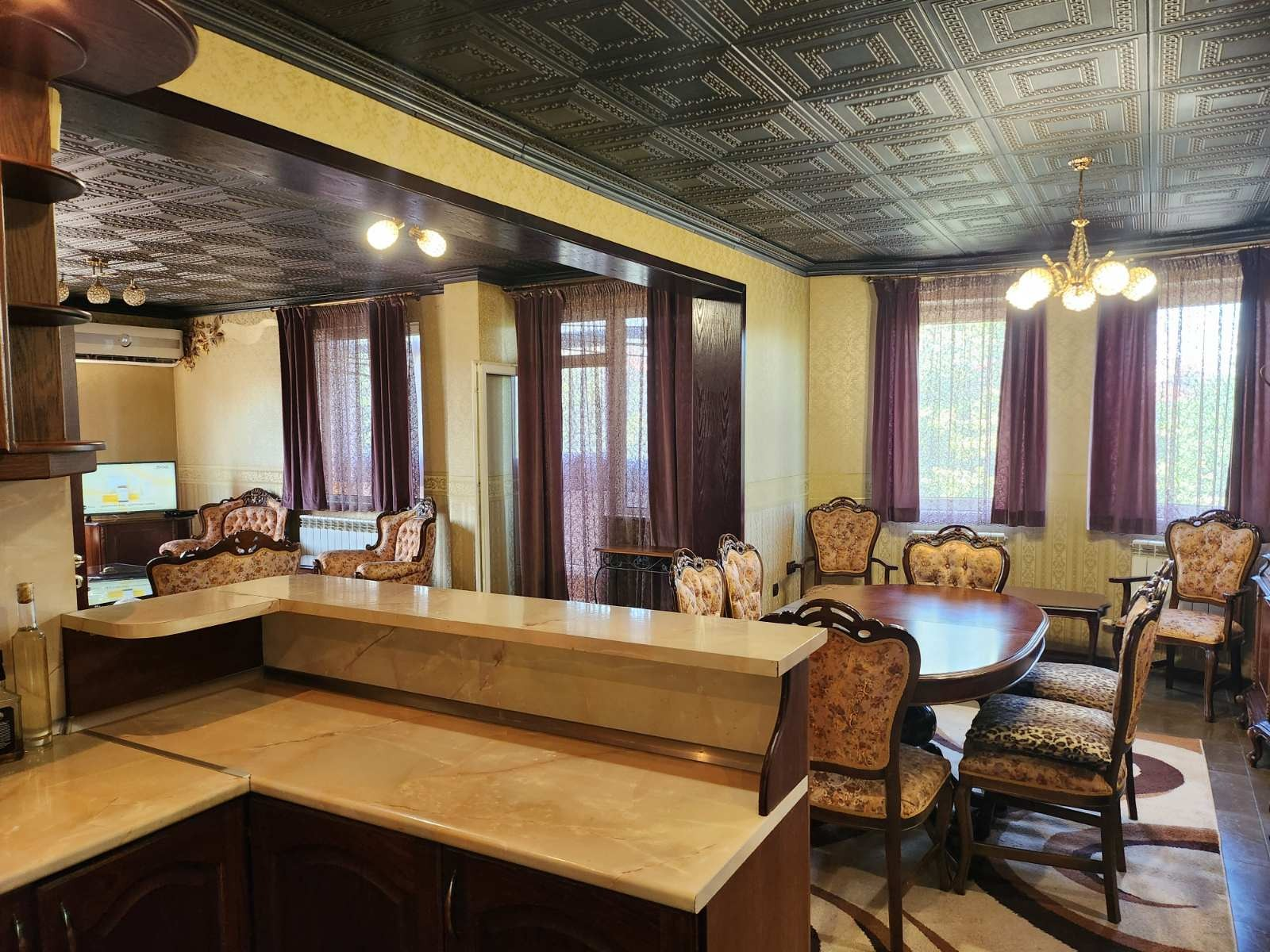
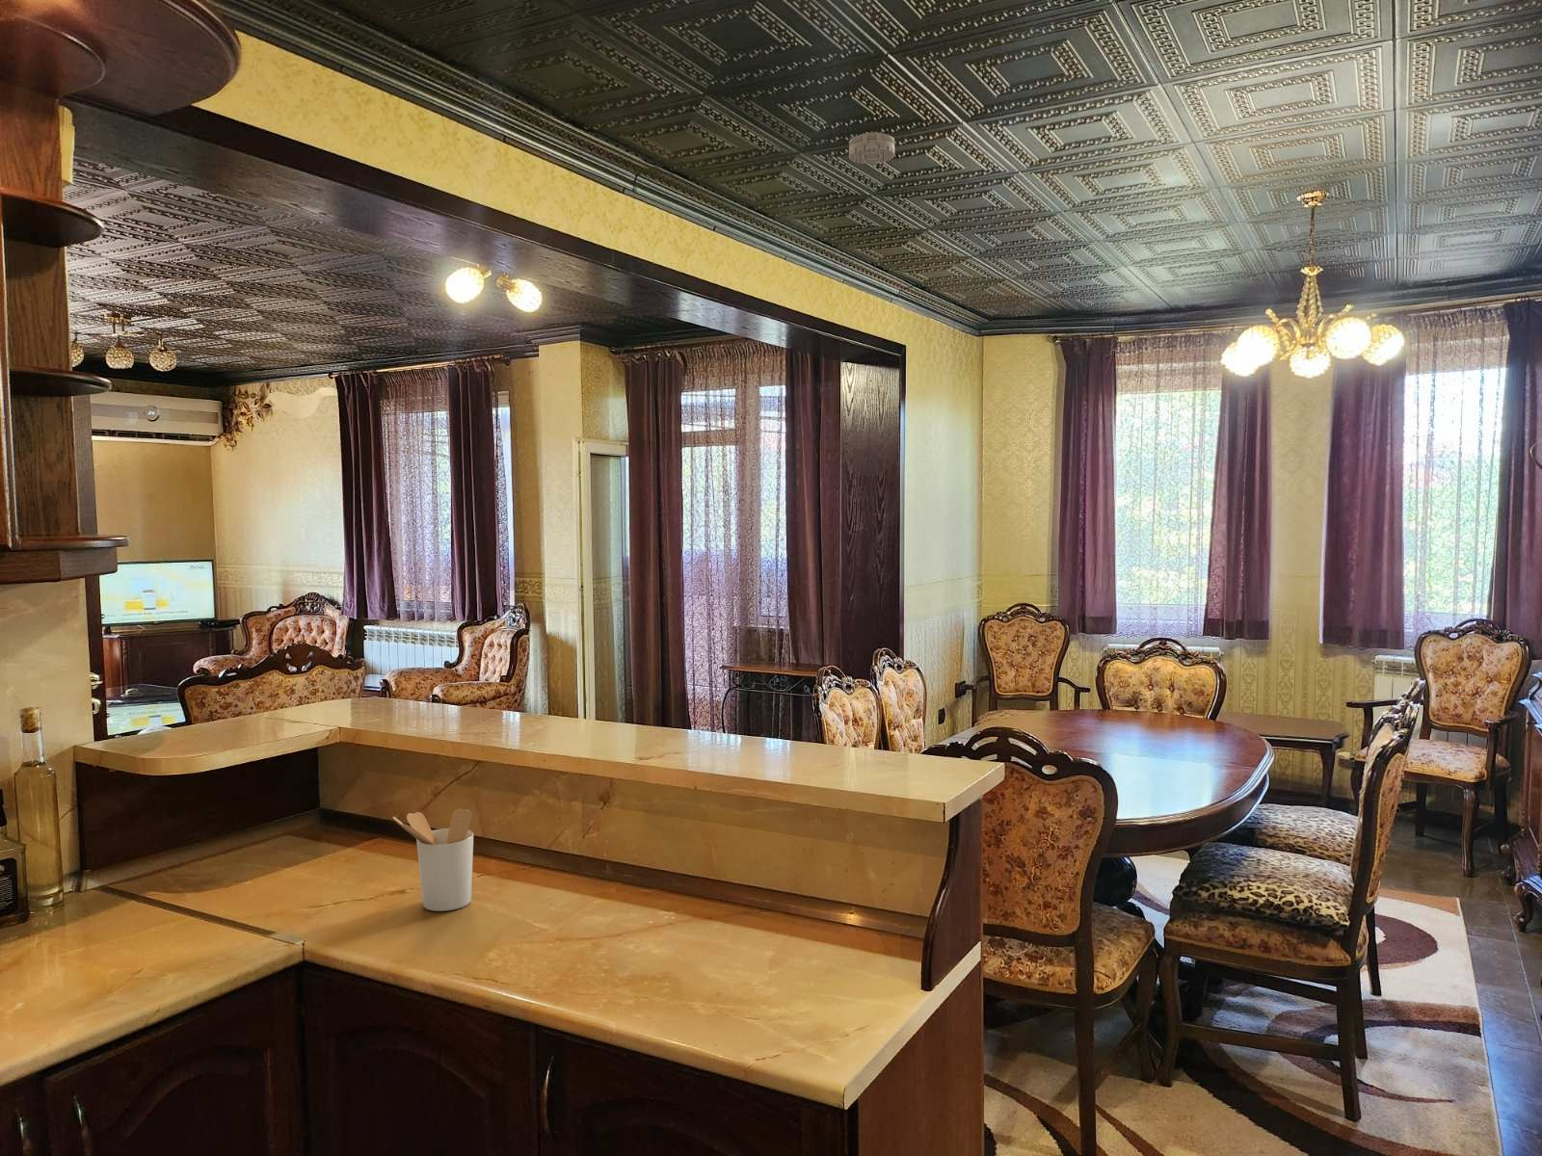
+ smoke detector [847,131,895,165]
+ utensil holder [391,809,475,912]
